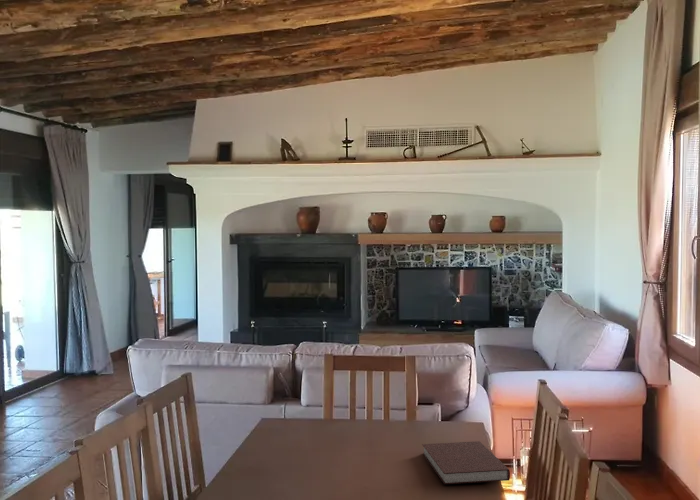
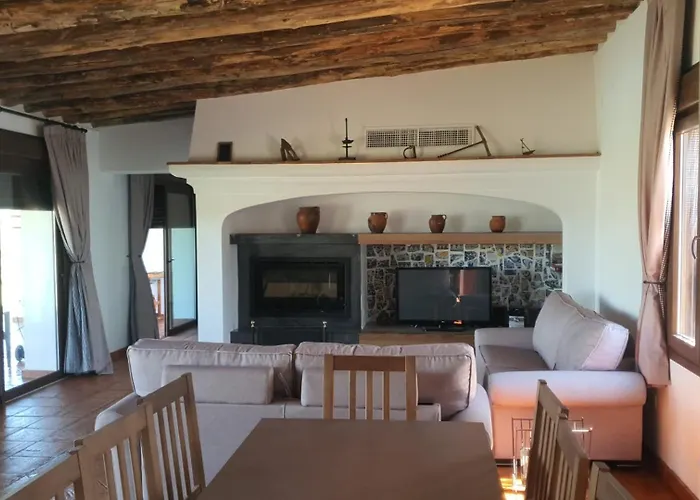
- notebook [421,440,511,485]
